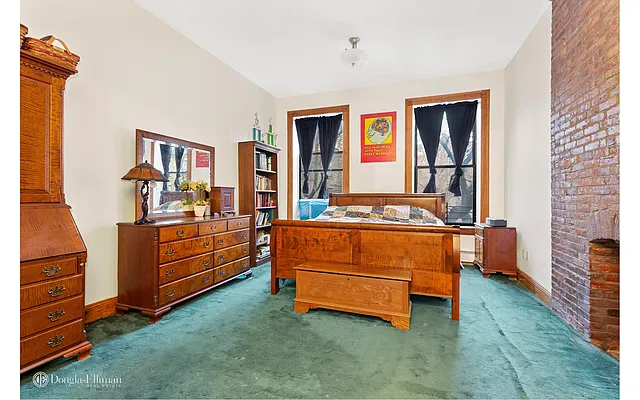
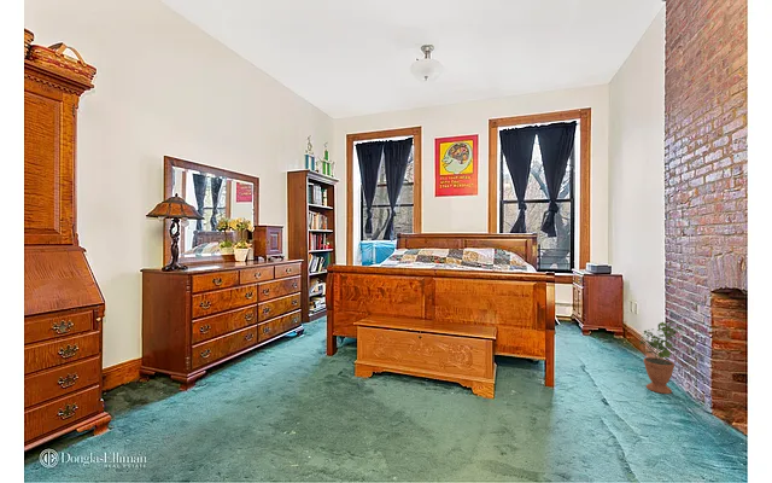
+ potted plant [638,319,684,395]
